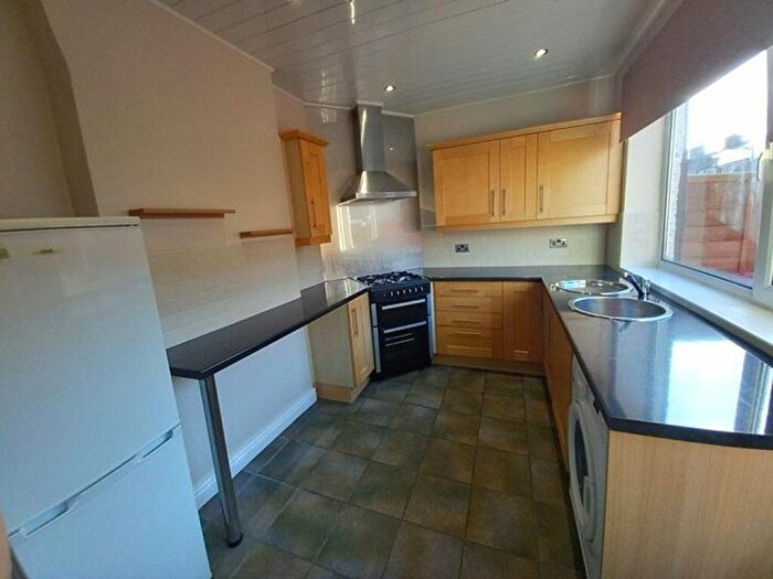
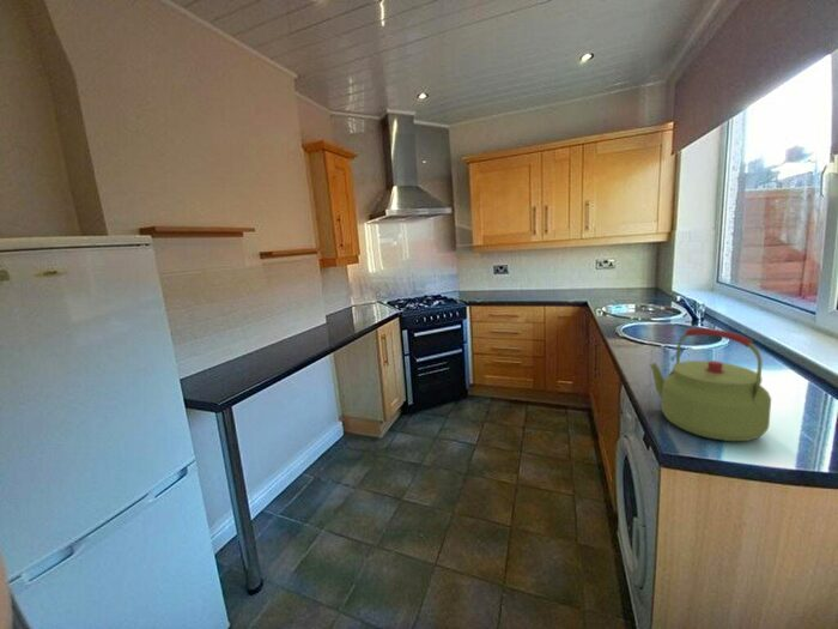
+ kettle [649,327,772,442]
